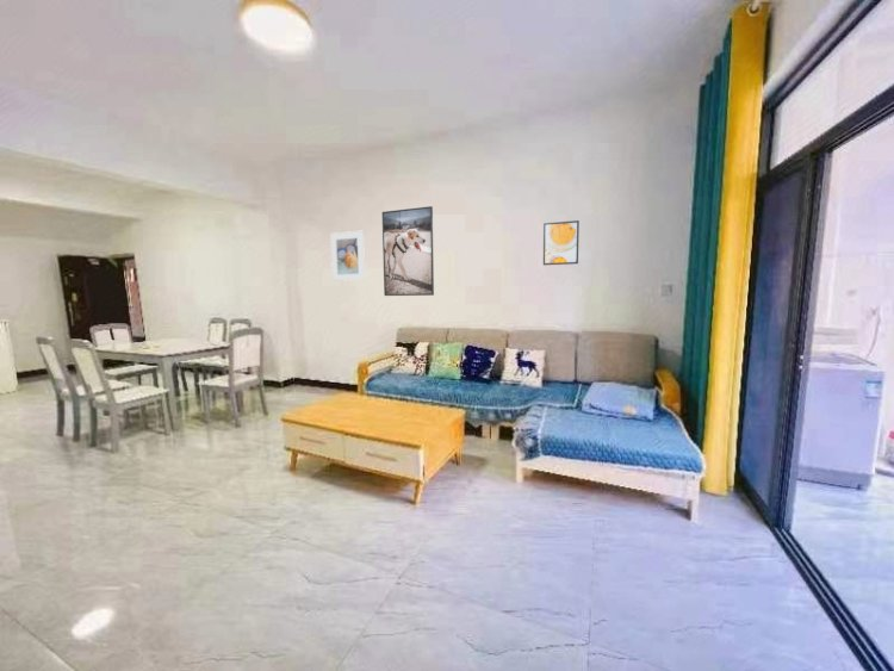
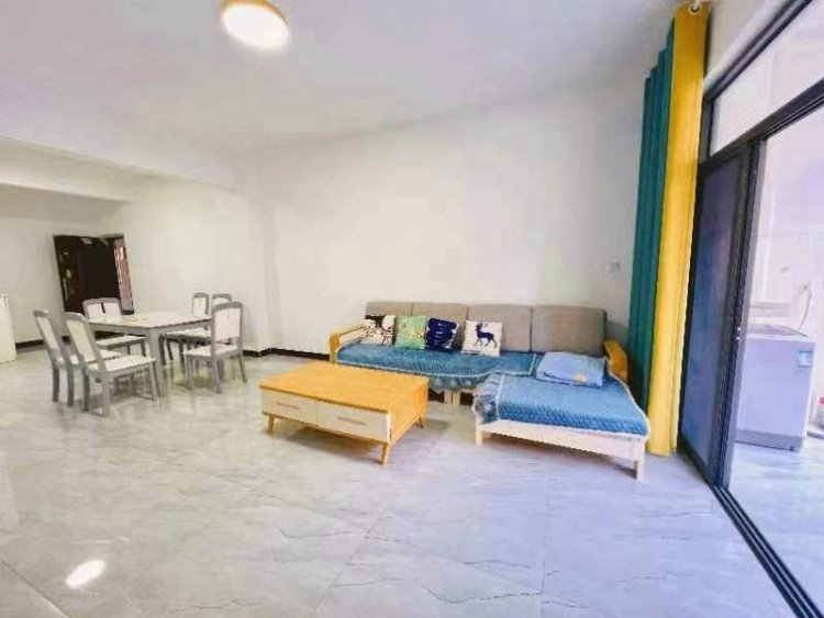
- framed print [381,205,435,297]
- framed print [542,219,581,266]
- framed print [330,230,366,282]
